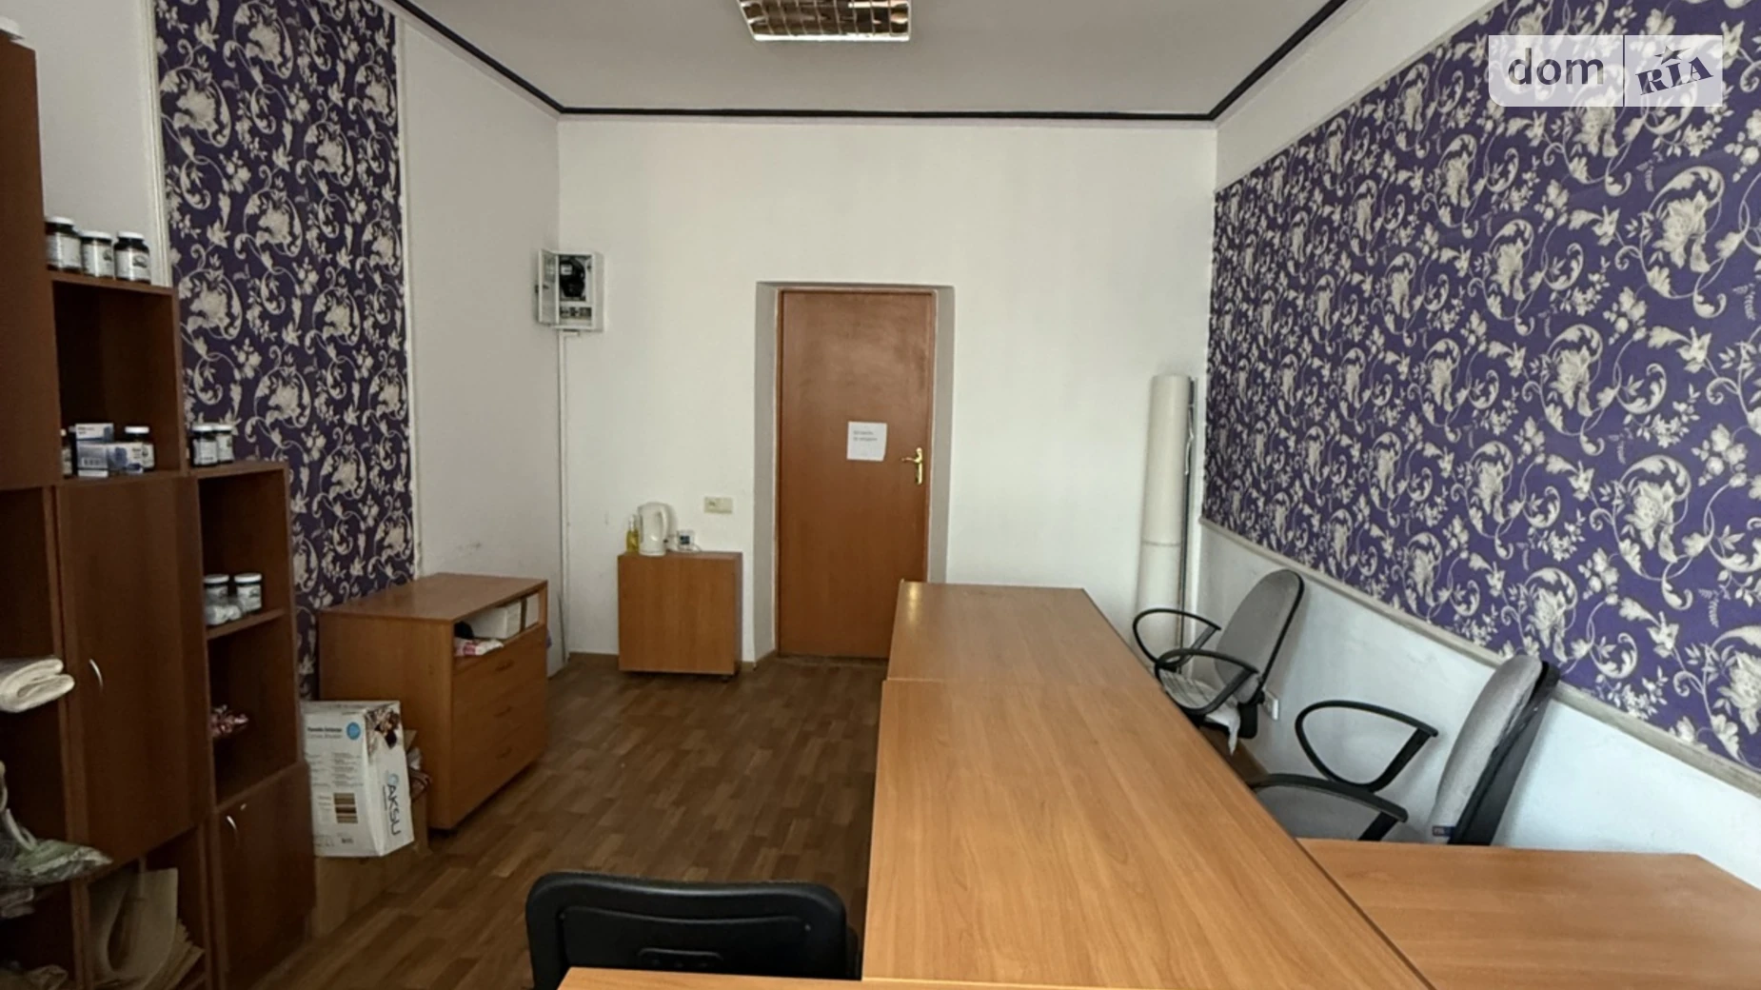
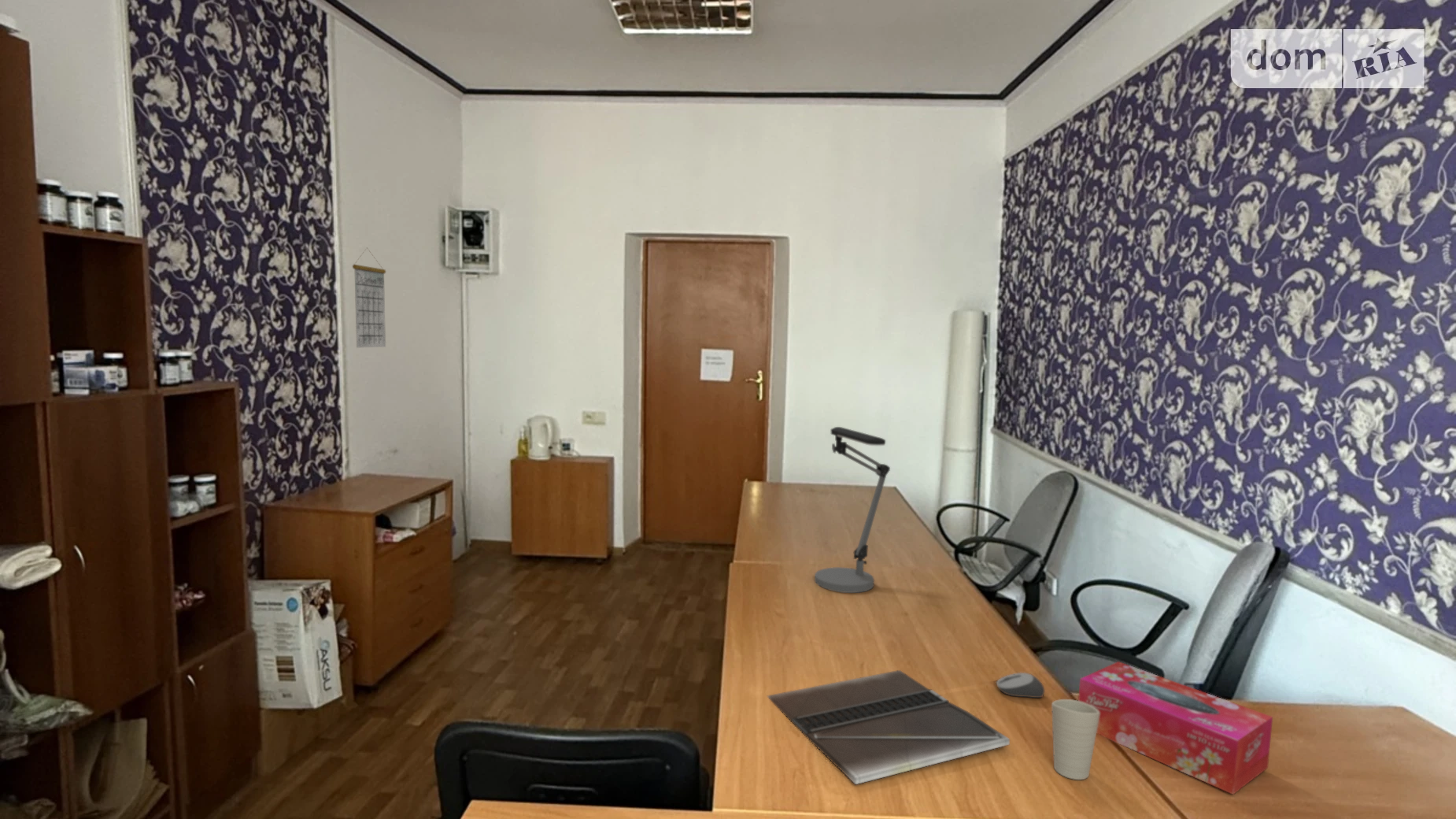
+ cup [1051,699,1099,780]
+ tissue box [1077,661,1273,795]
+ calendar [352,247,386,349]
+ desk lamp [814,426,891,594]
+ computer mouse [996,672,1045,699]
+ laptop [767,669,1011,785]
